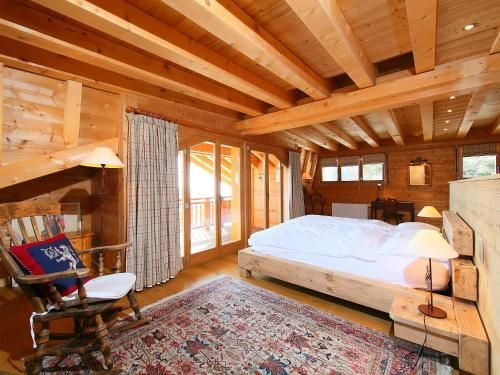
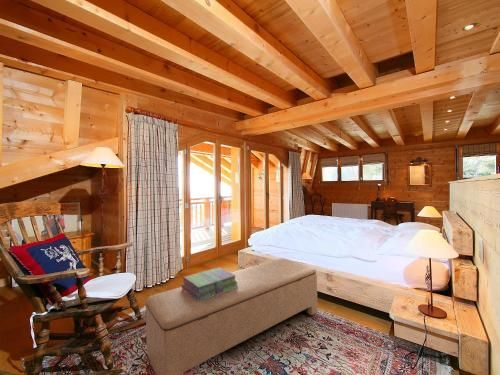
+ stack of books [181,266,238,301]
+ bench [145,257,318,375]
